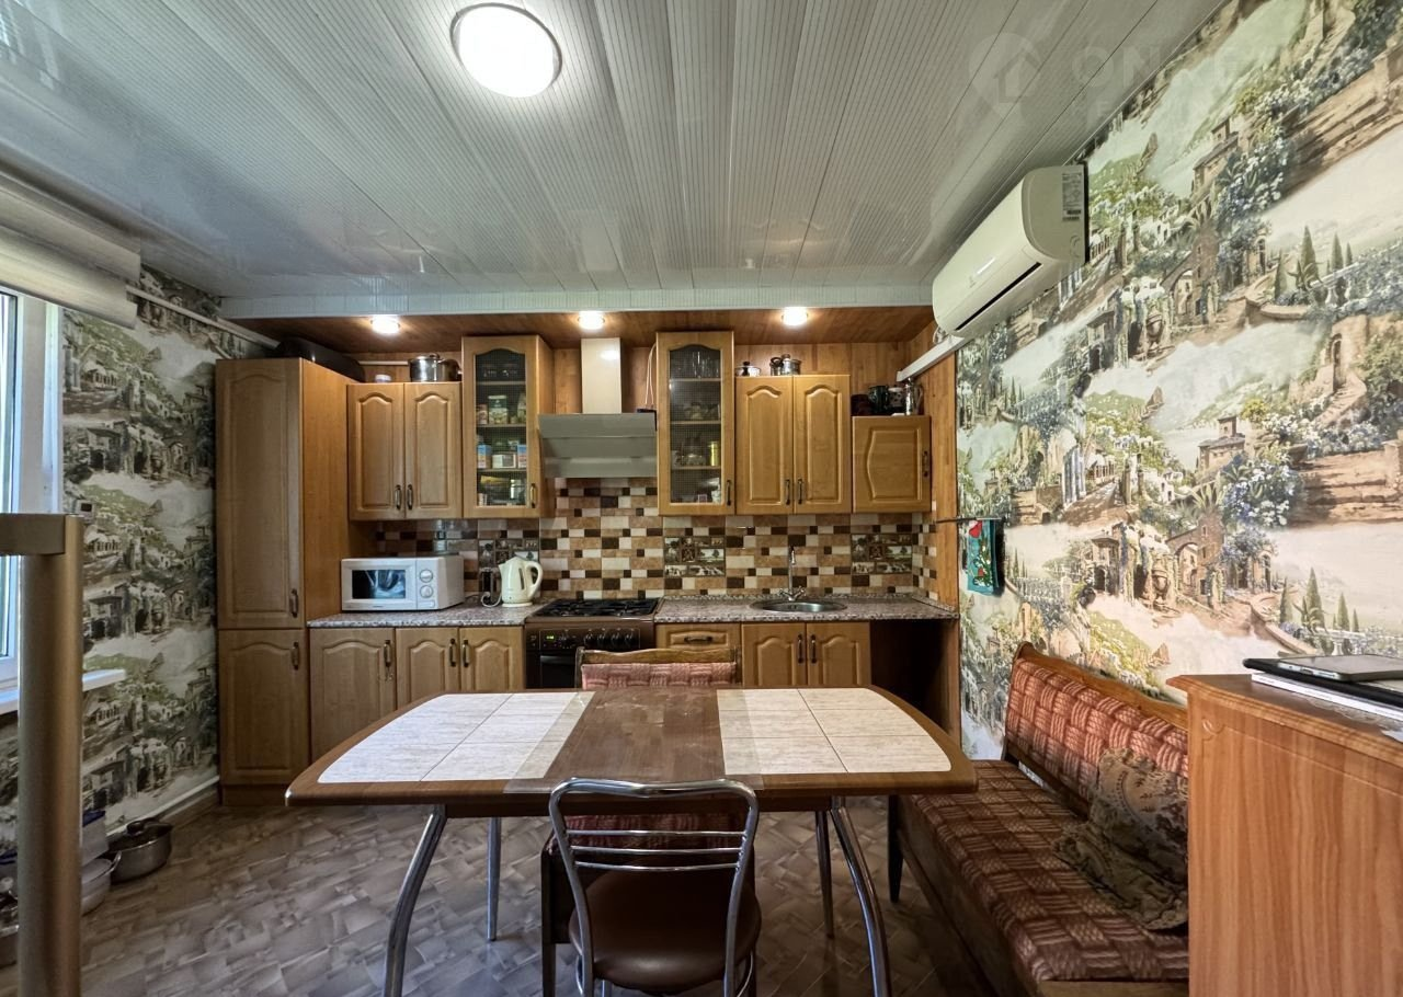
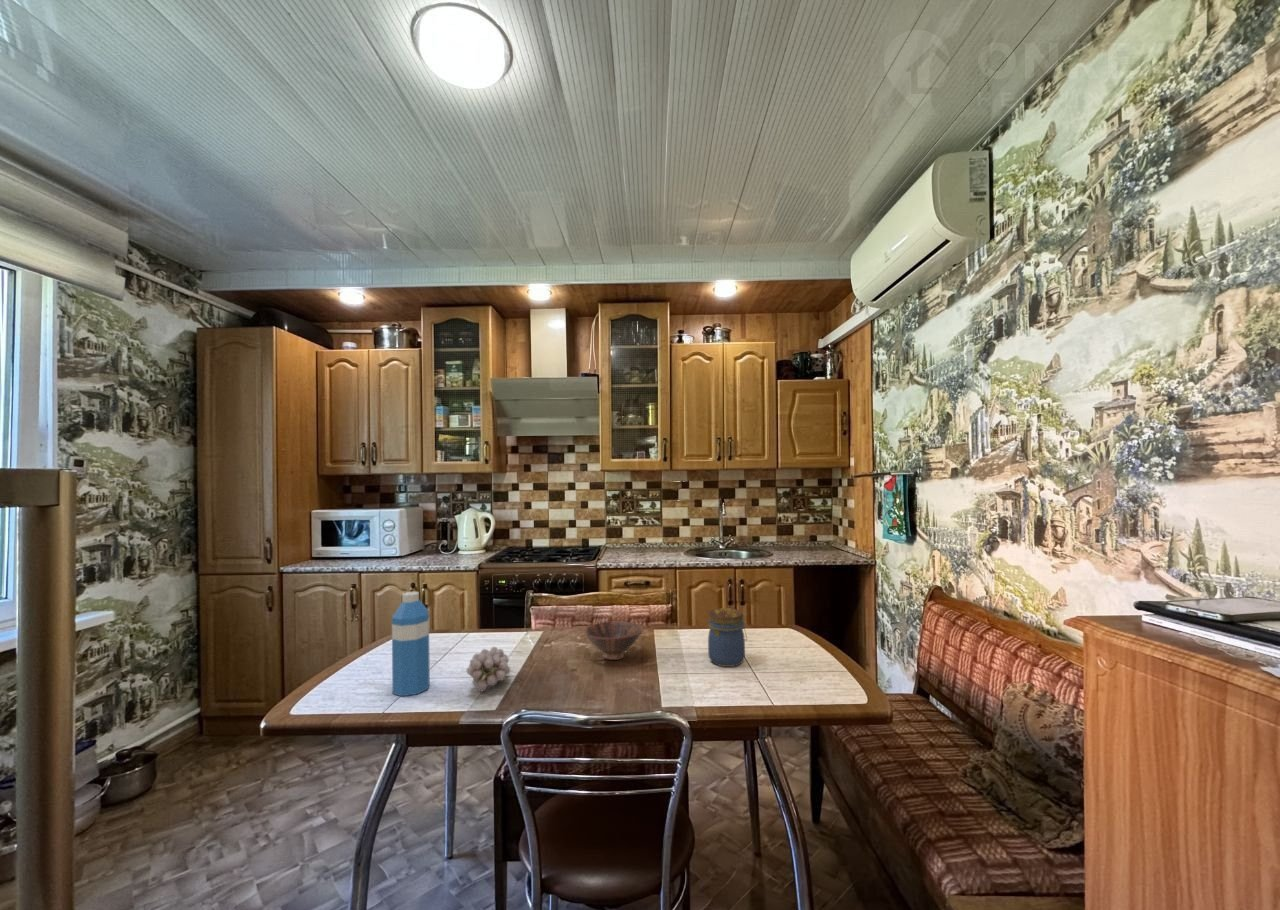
+ bowl [584,620,644,661]
+ jar [707,607,748,668]
+ fruit [465,646,512,693]
+ water bottle [391,590,431,697]
